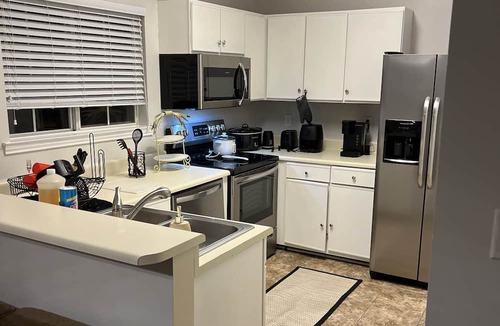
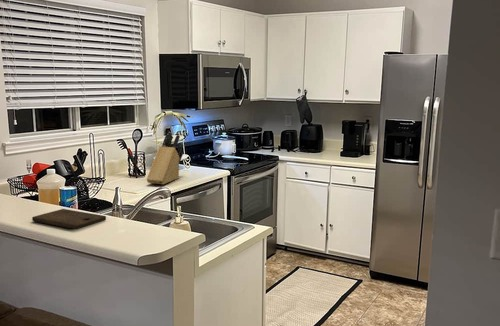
+ cutting board [31,208,107,230]
+ knife block [146,131,184,185]
